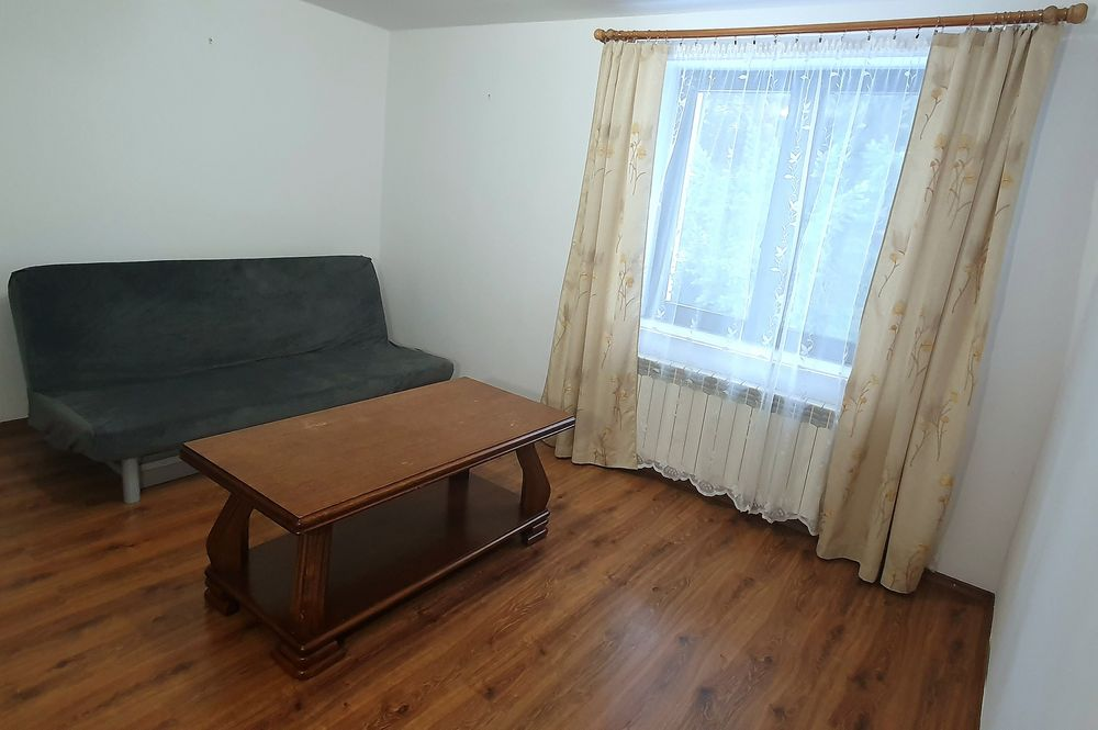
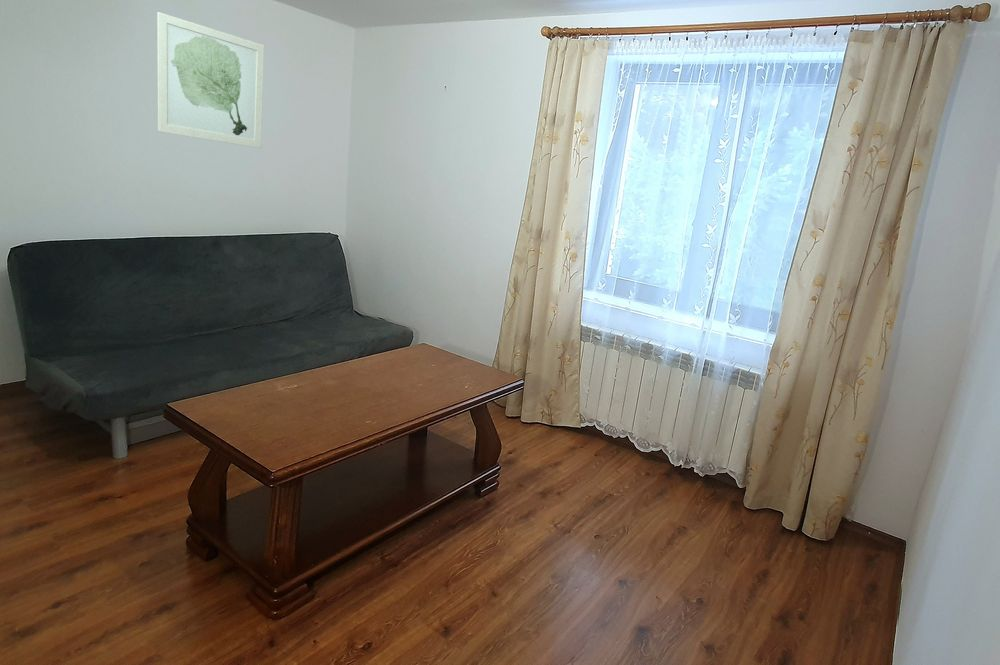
+ wall art [156,11,265,149]
